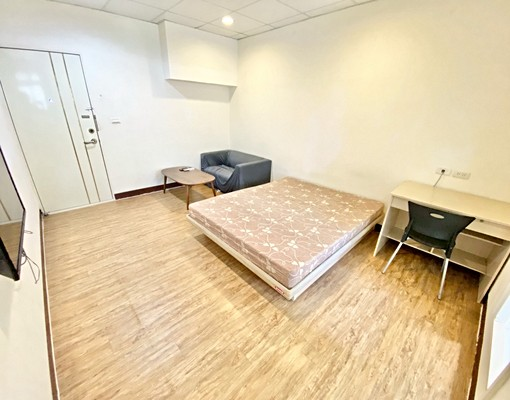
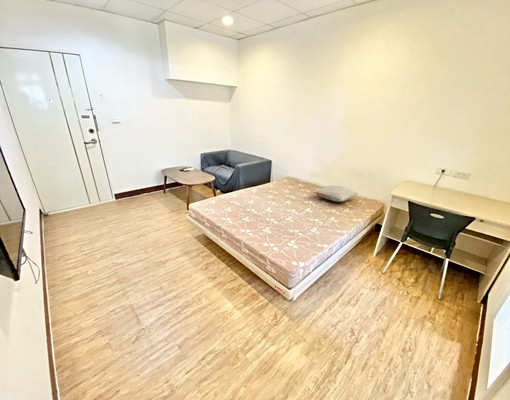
+ pillow [313,184,359,203]
